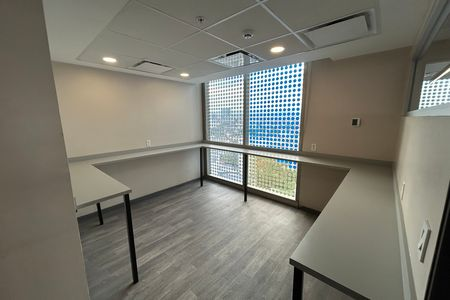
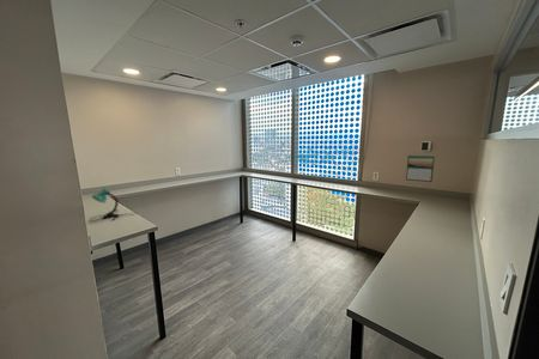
+ calendar [405,154,436,183]
+ desk lamp [89,187,139,223]
